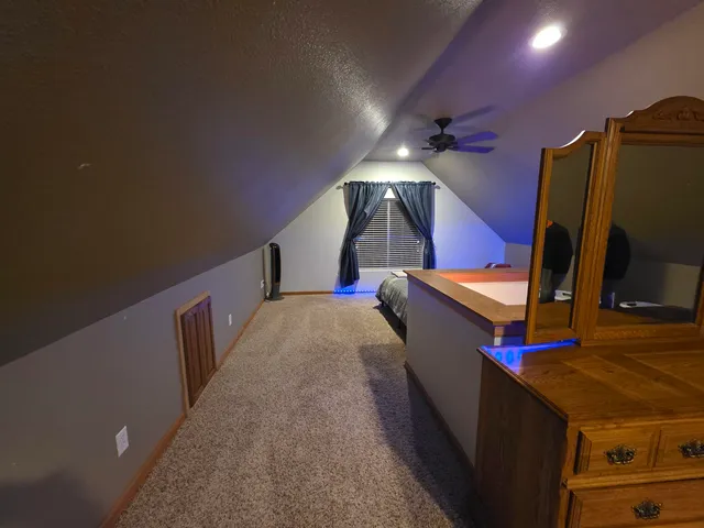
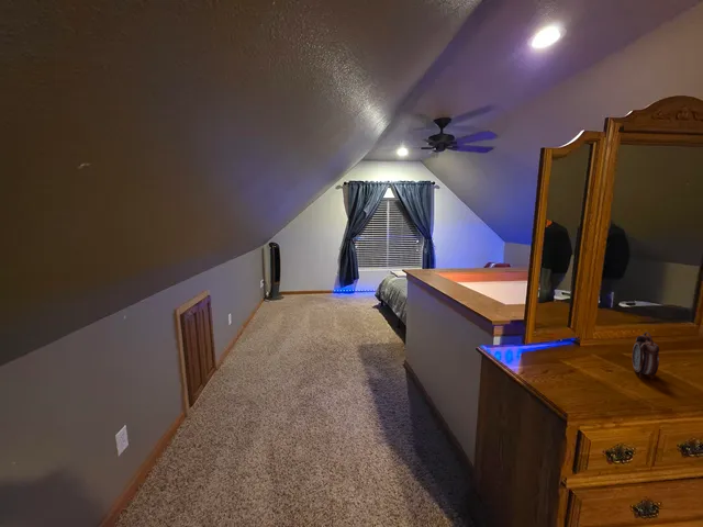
+ alarm clock [632,330,660,380]
